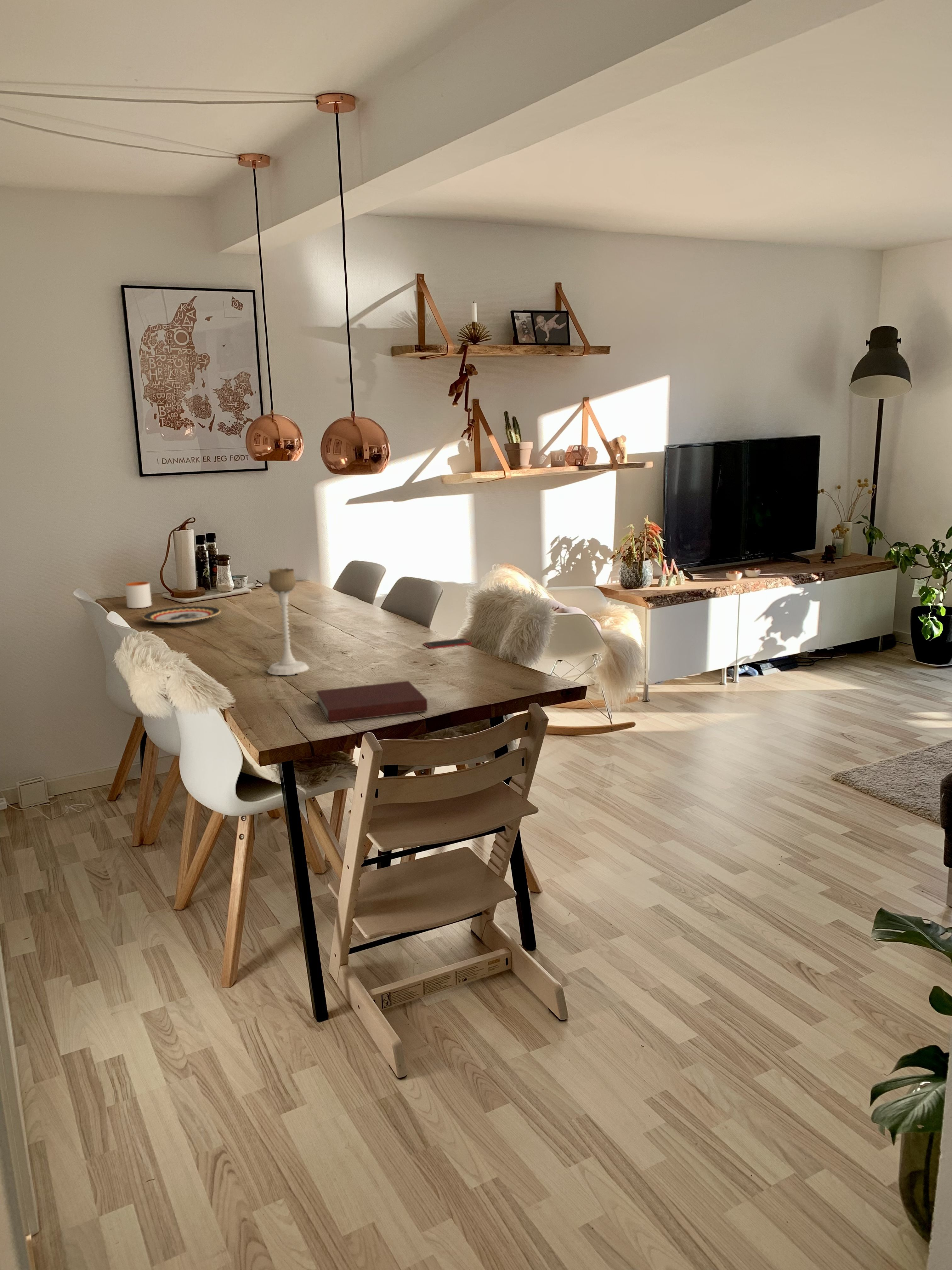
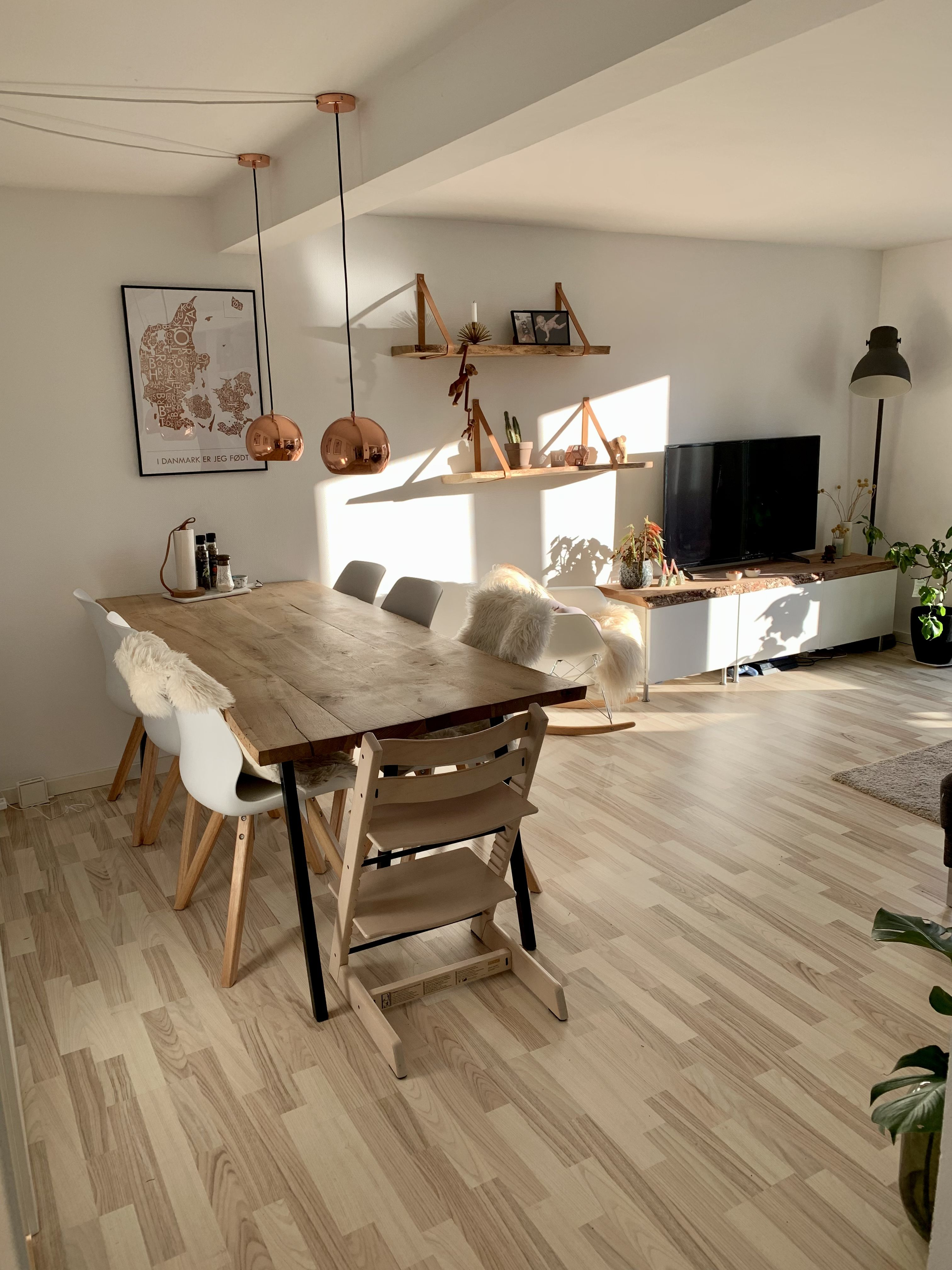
- candle holder [267,568,310,676]
- plate [143,606,221,623]
- notebook [316,681,428,723]
- cell phone [423,638,472,649]
- mug [125,581,152,609]
